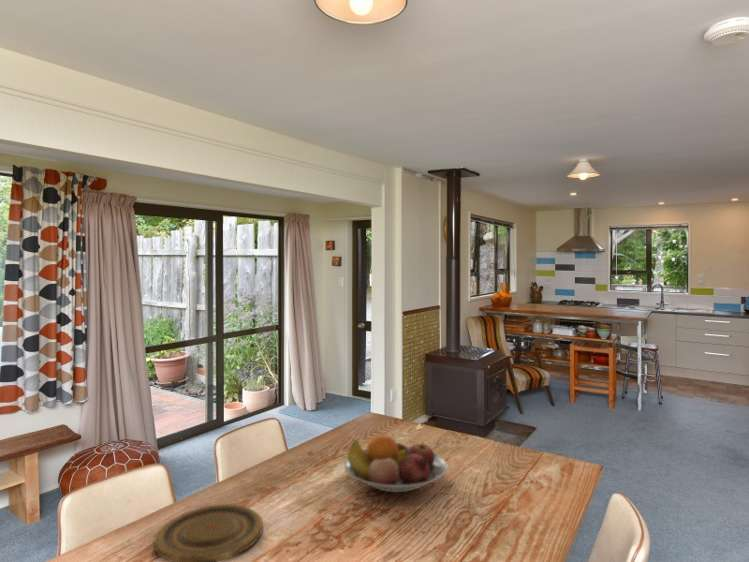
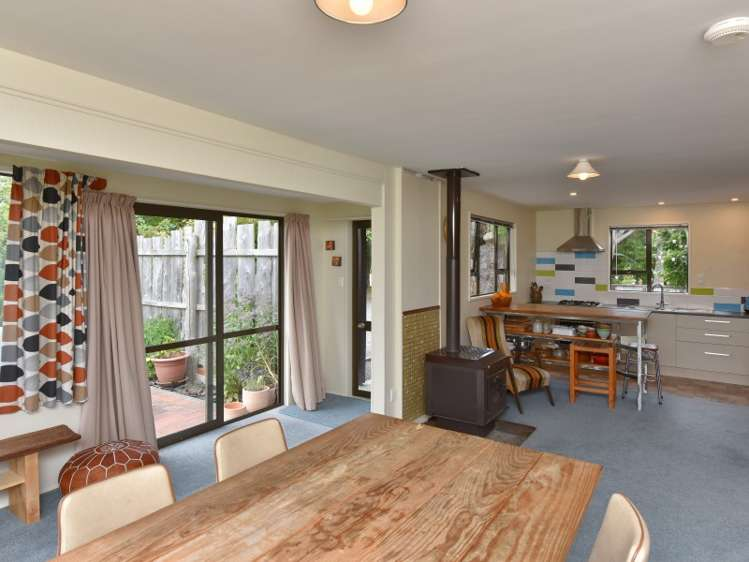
- fruit bowl [343,434,448,493]
- plate [153,504,264,562]
